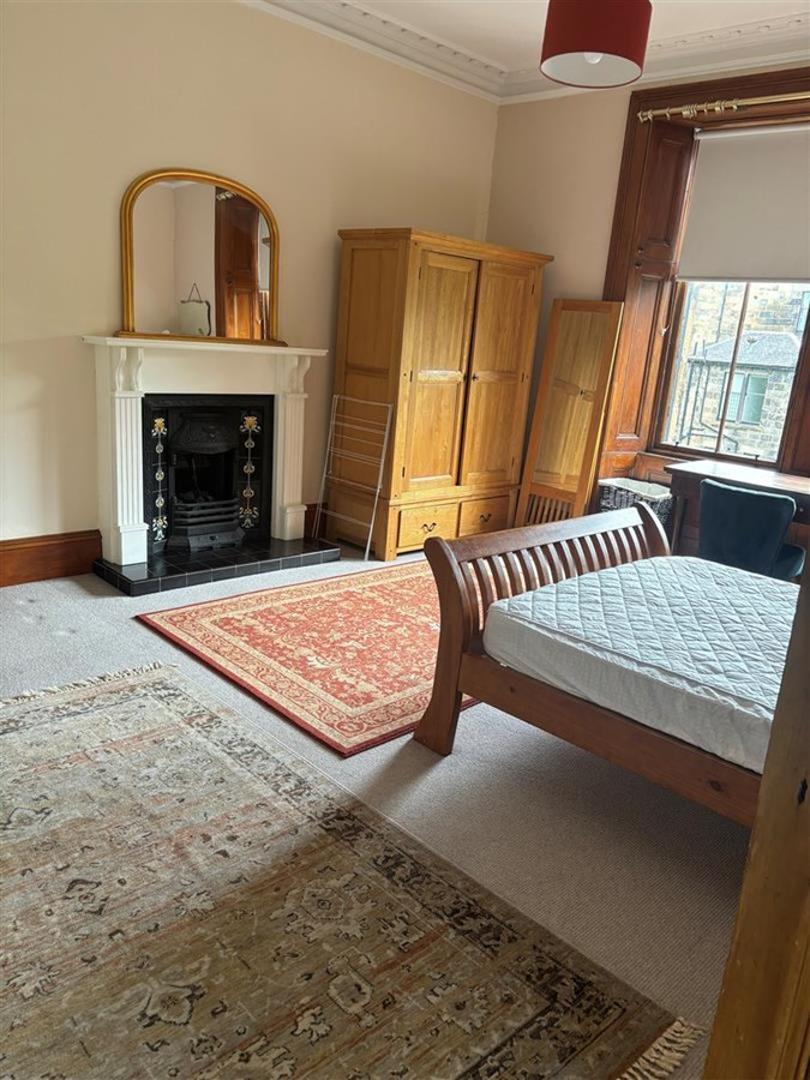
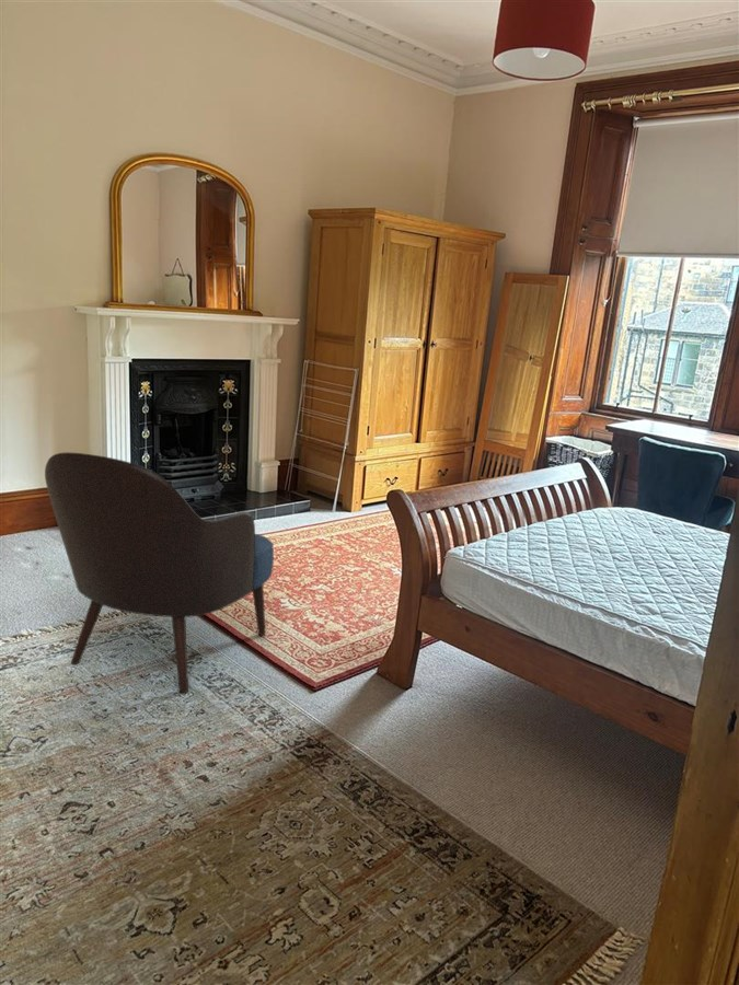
+ armchair [44,451,275,694]
